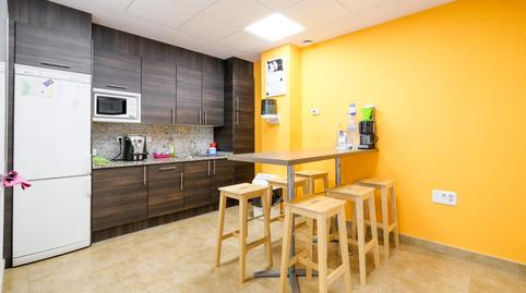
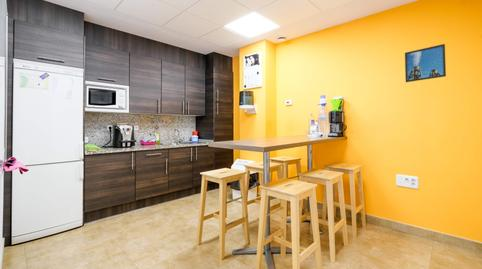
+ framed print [404,43,447,83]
